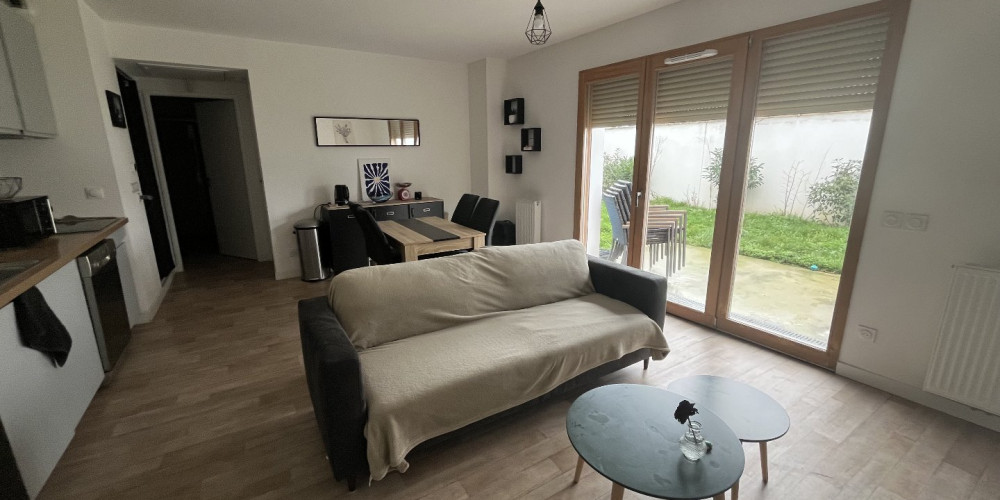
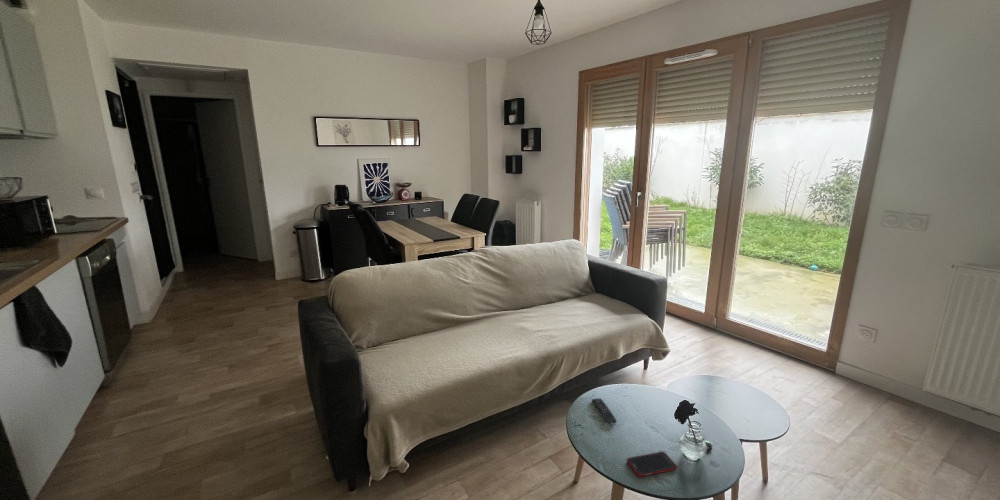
+ remote control [591,397,618,426]
+ cell phone [626,451,678,478]
